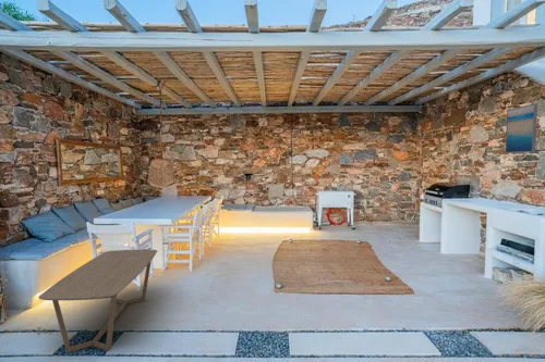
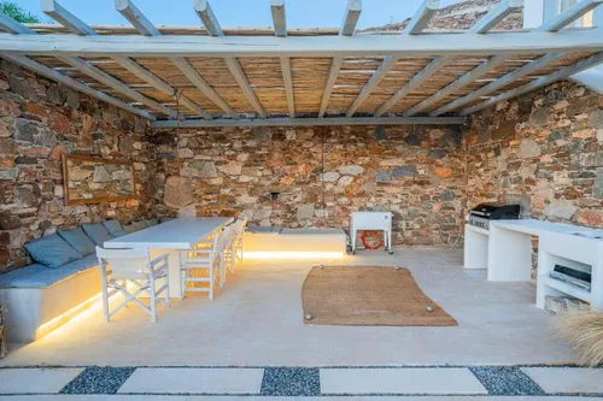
- wall art [505,102,538,154]
- coffee table [38,249,158,354]
